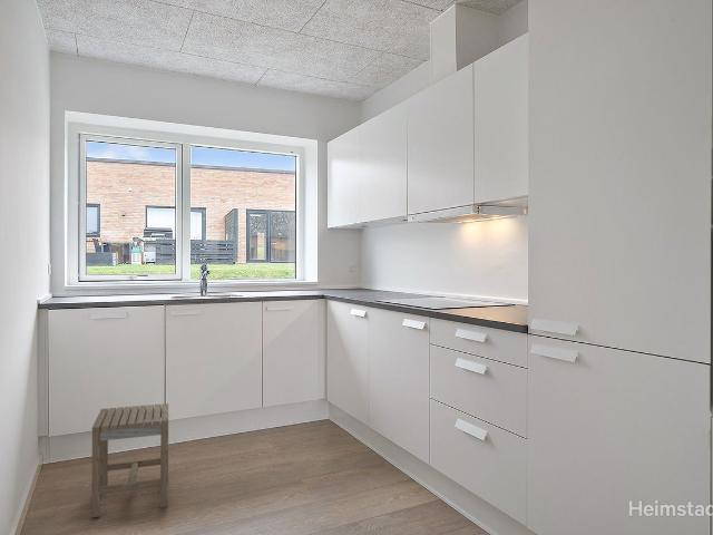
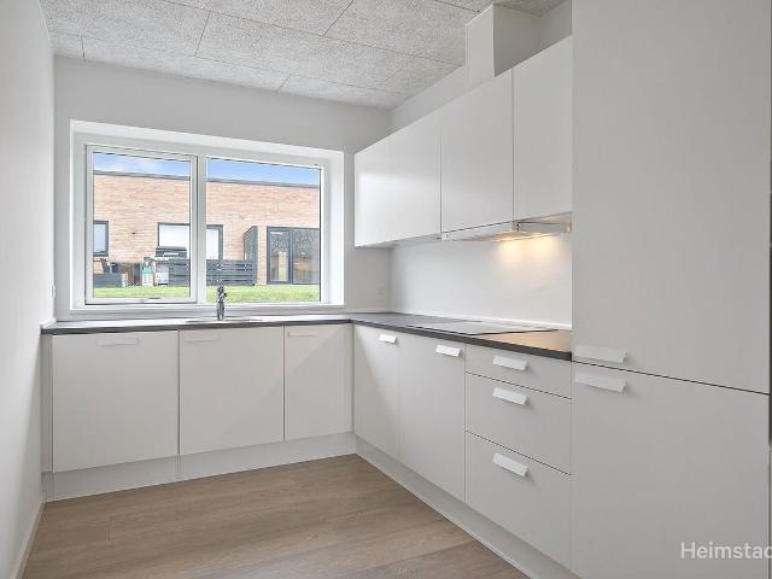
- stool [90,402,169,518]
